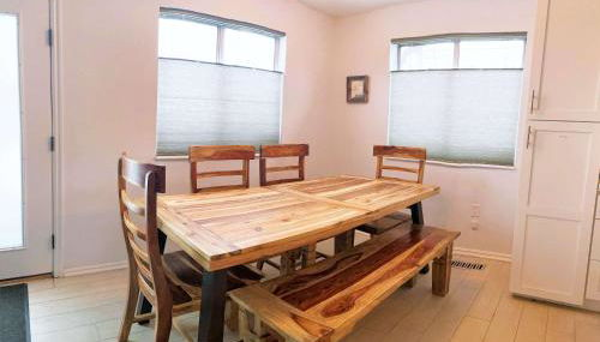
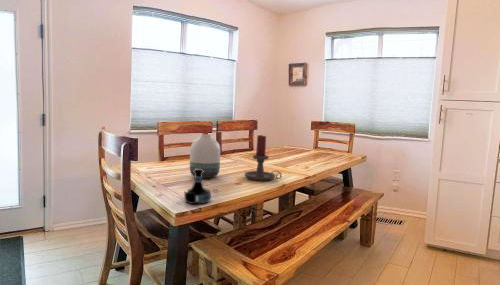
+ tequila bottle [183,169,212,205]
+ vase [189,133,221,179]
+ candle holder [244,134,283,181]
